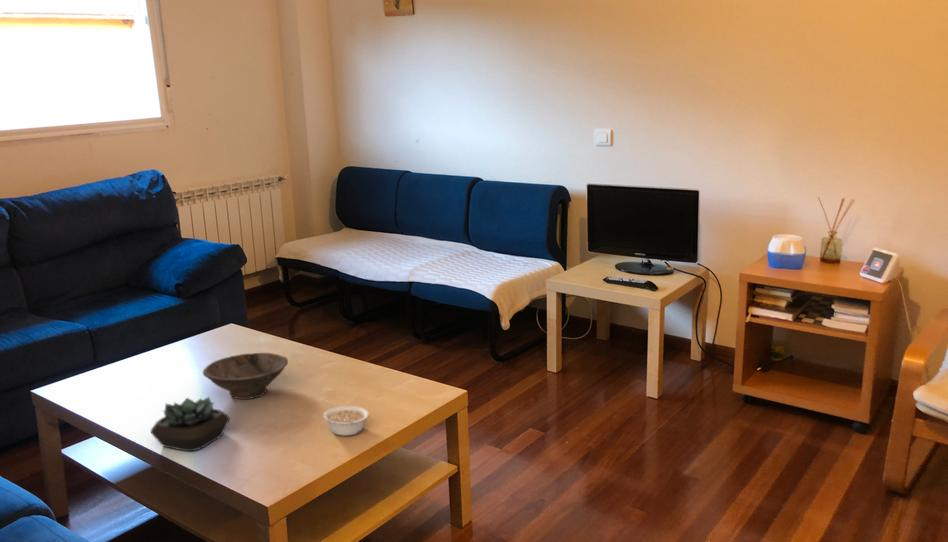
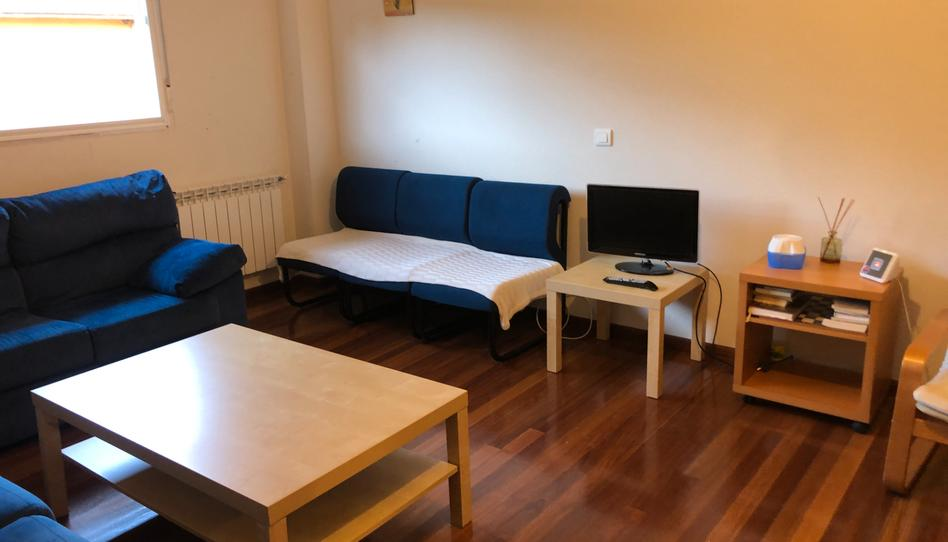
- legume [322,405,370,437]
- bowl [202,352,289,400]
- succulent plant [150,396,231,452]
